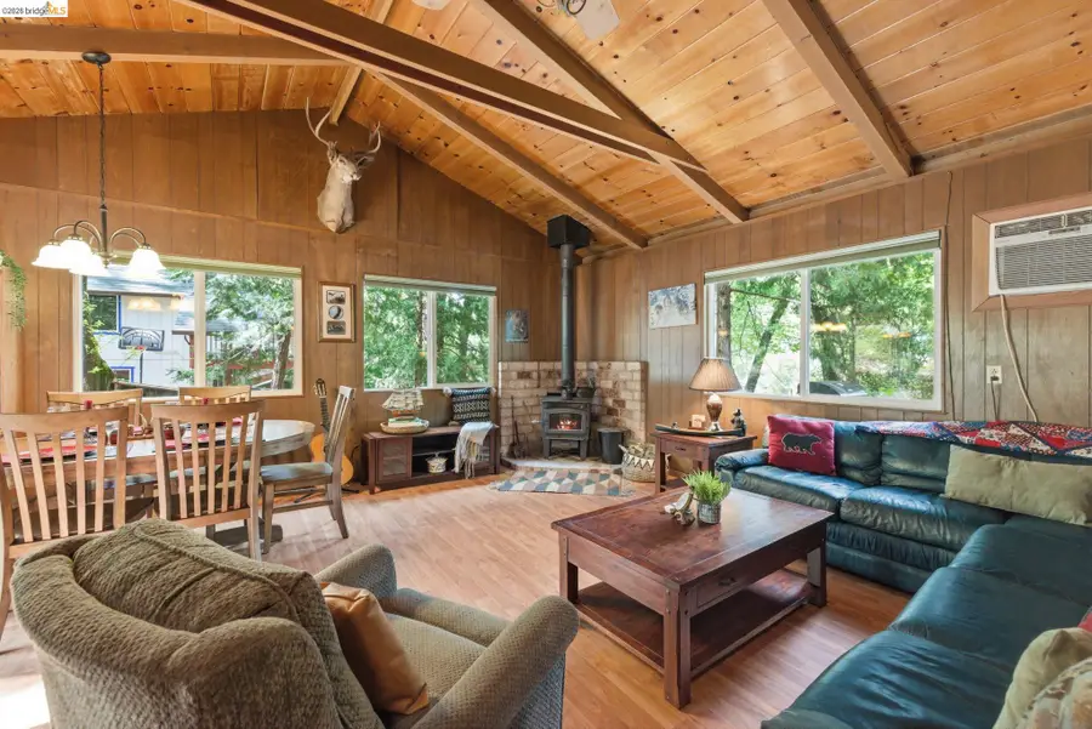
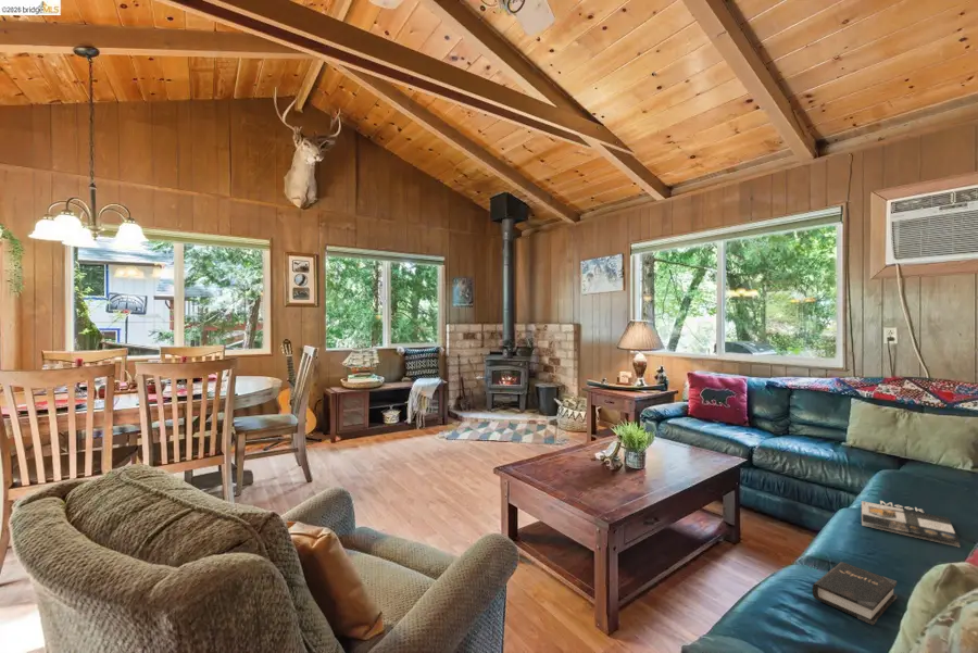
+ hardback book [812,561,898,626]
+ magazine [861,500,962,549]
